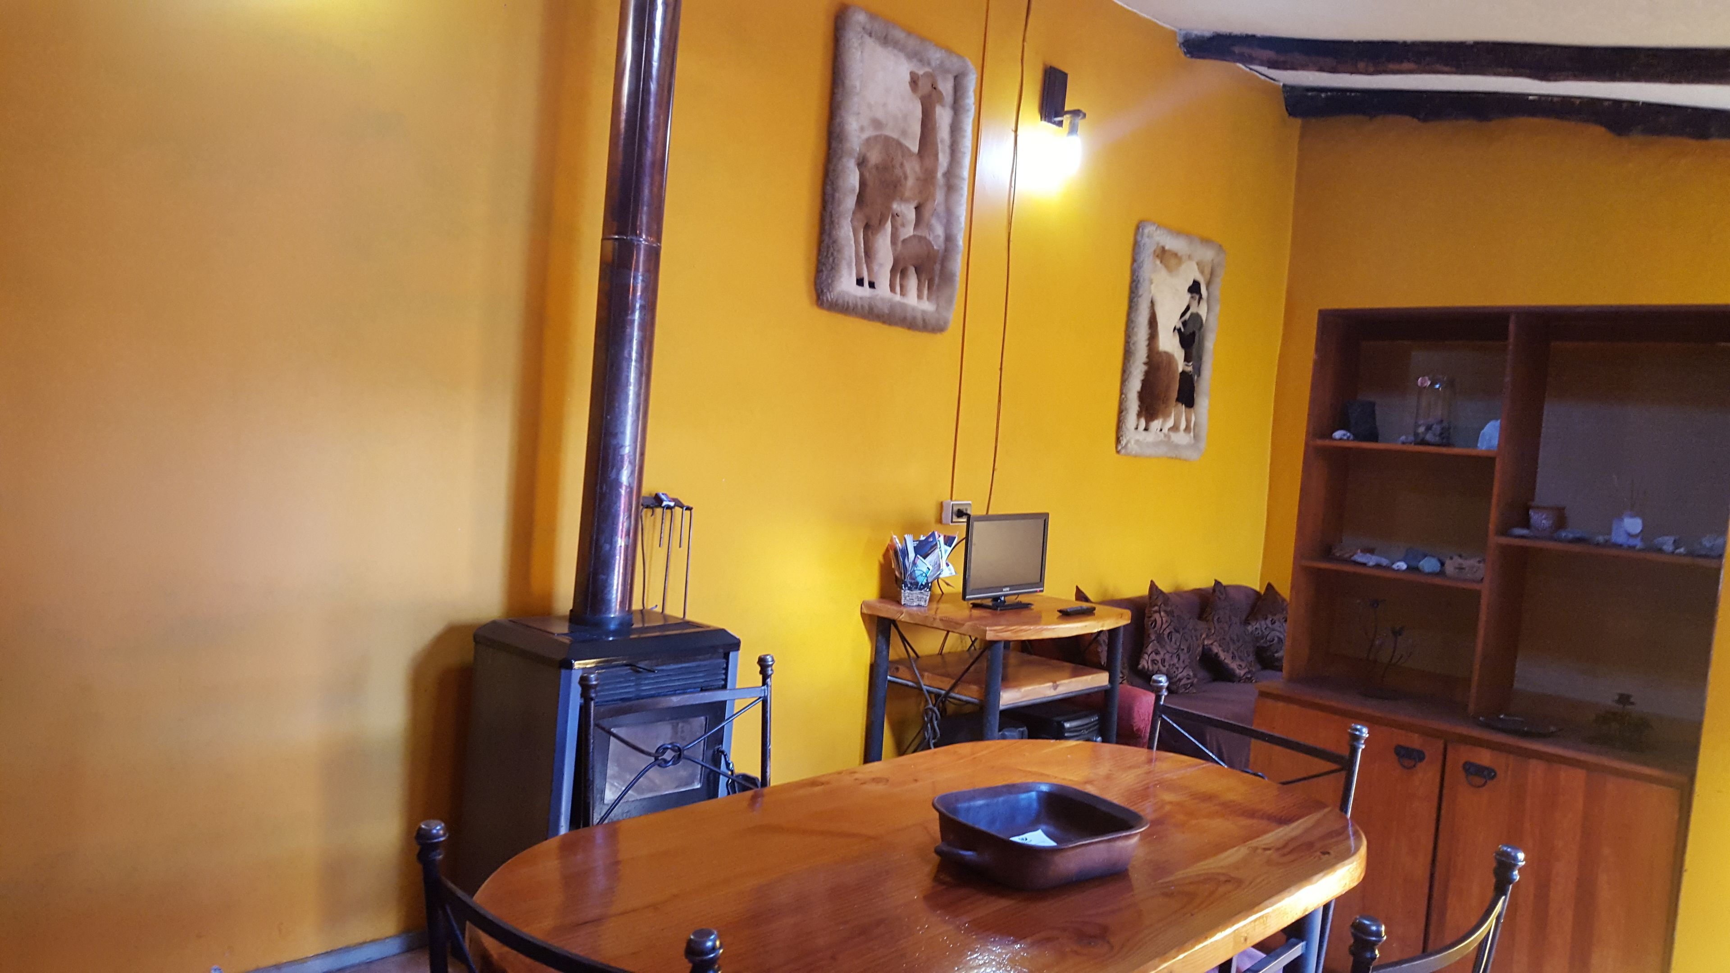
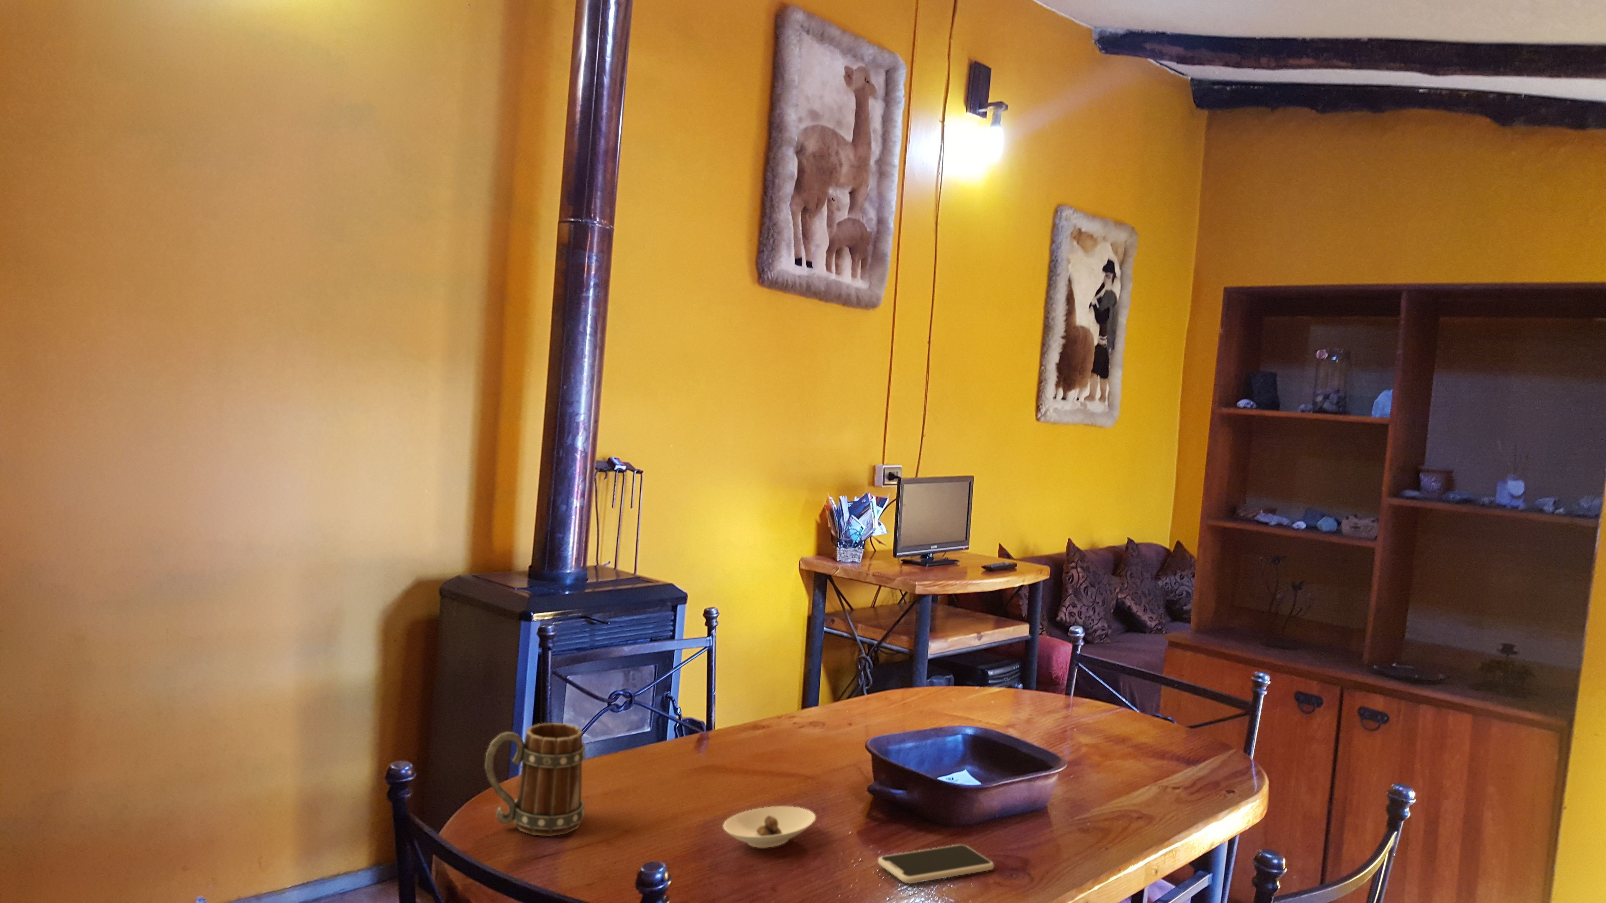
+ saucer [722,806,816,848]
+ smartphone [877,845,994,884]
+ mug [484,722,586,837]
